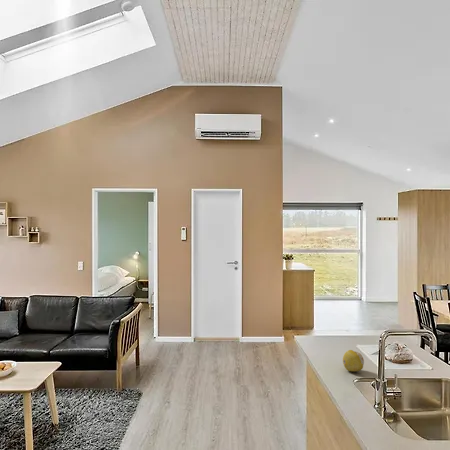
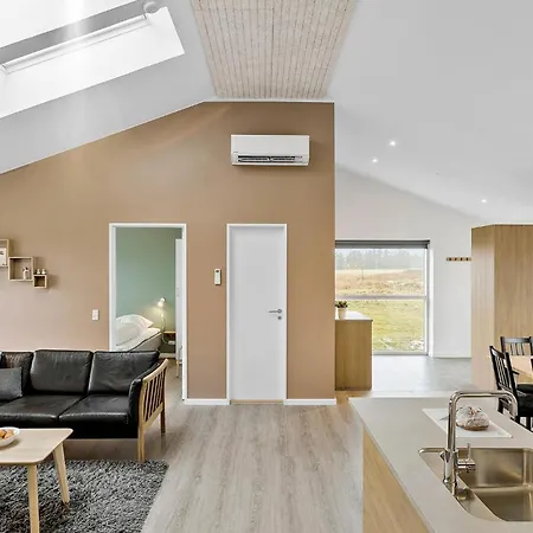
- fruit [342,349,365,373]
